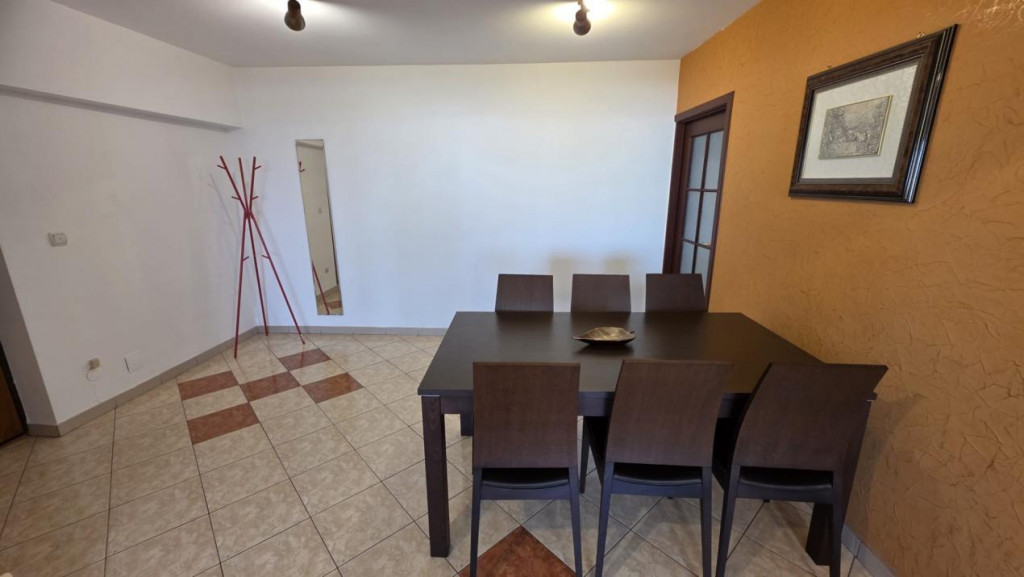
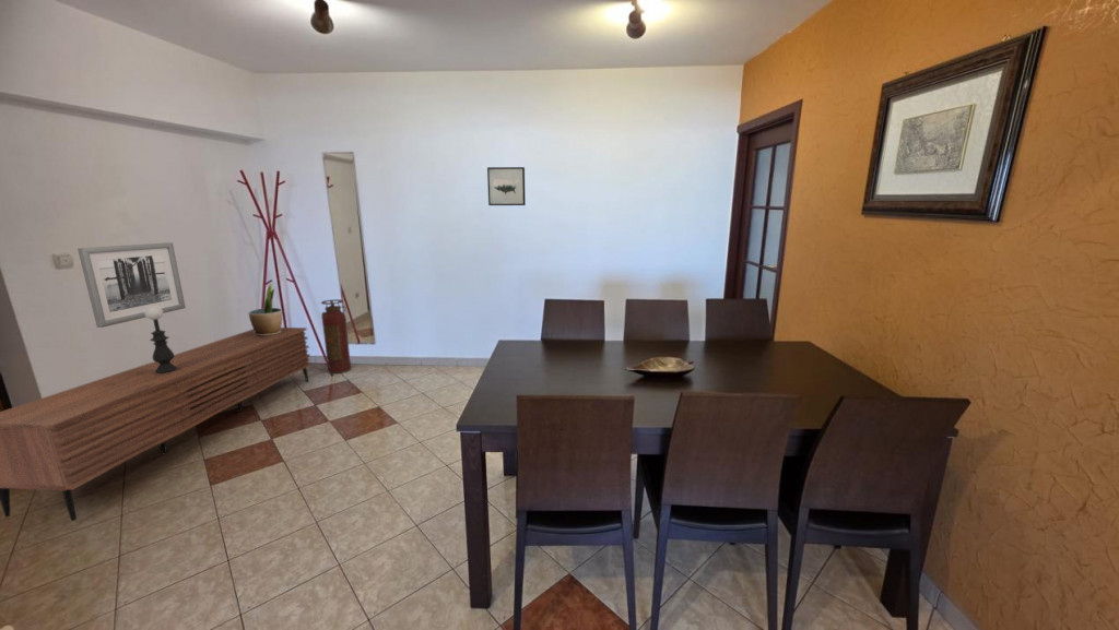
+ fire extinguisher [320,298,353,375]
+ wall art [76,241,187,329]
+ potted plant [248,282,283,336]
+ table lamp [145,307,177,373]
+ sideboard [0,326,313,522]
+ wall art [486,166,527,206]
